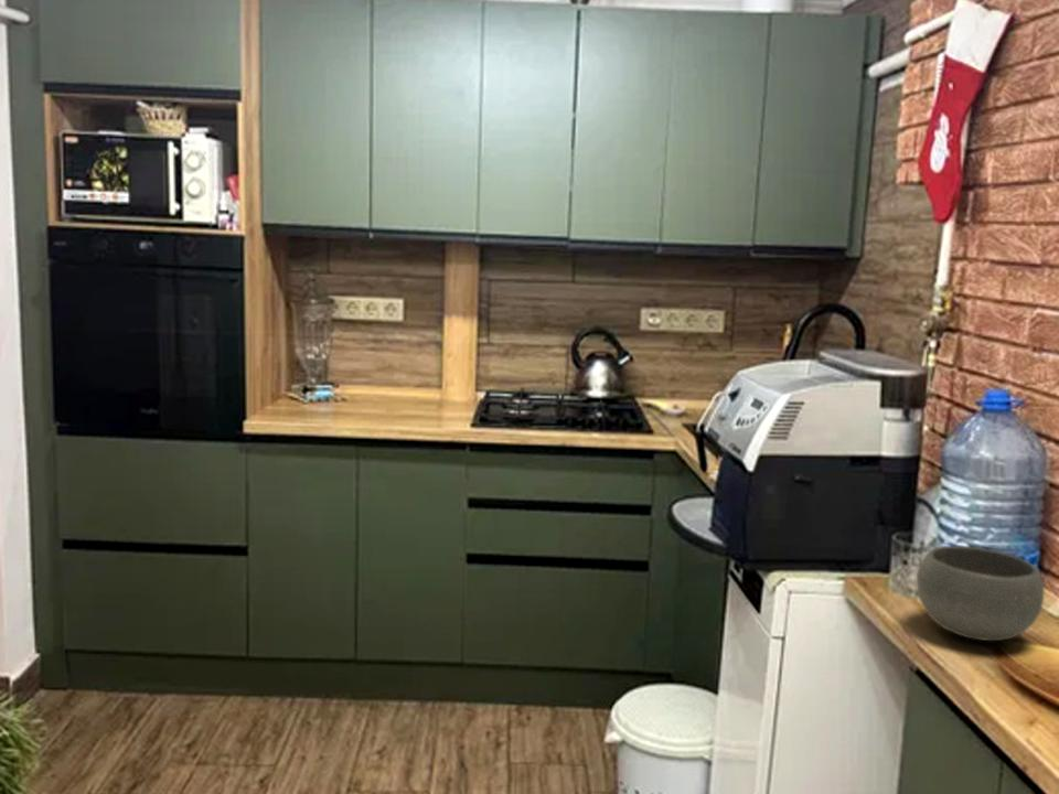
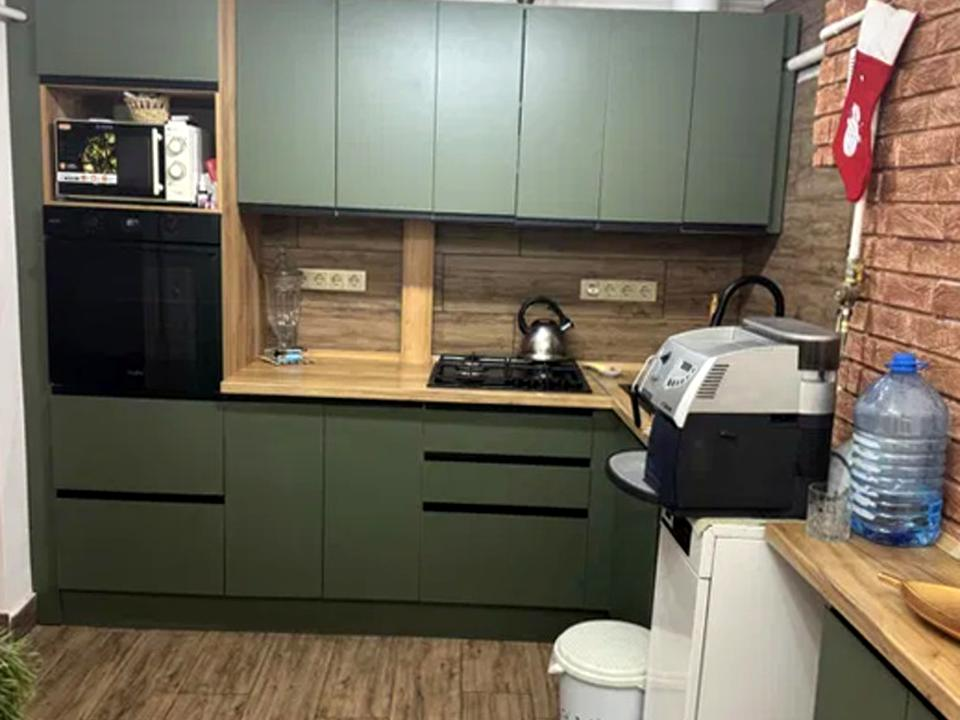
- bowl [916,545,1045,642]
